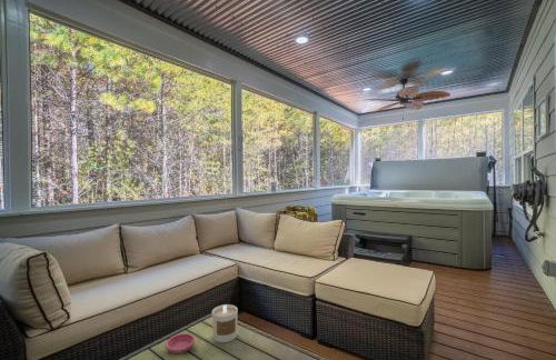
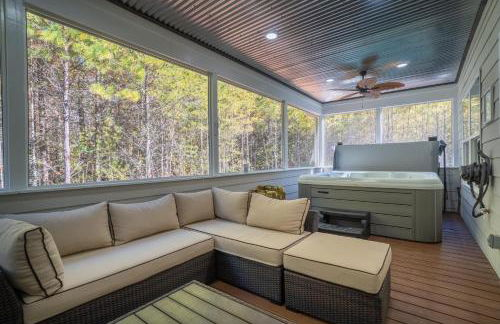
- candle [211,303,239,343]
- saucer [165,332,196,356]
